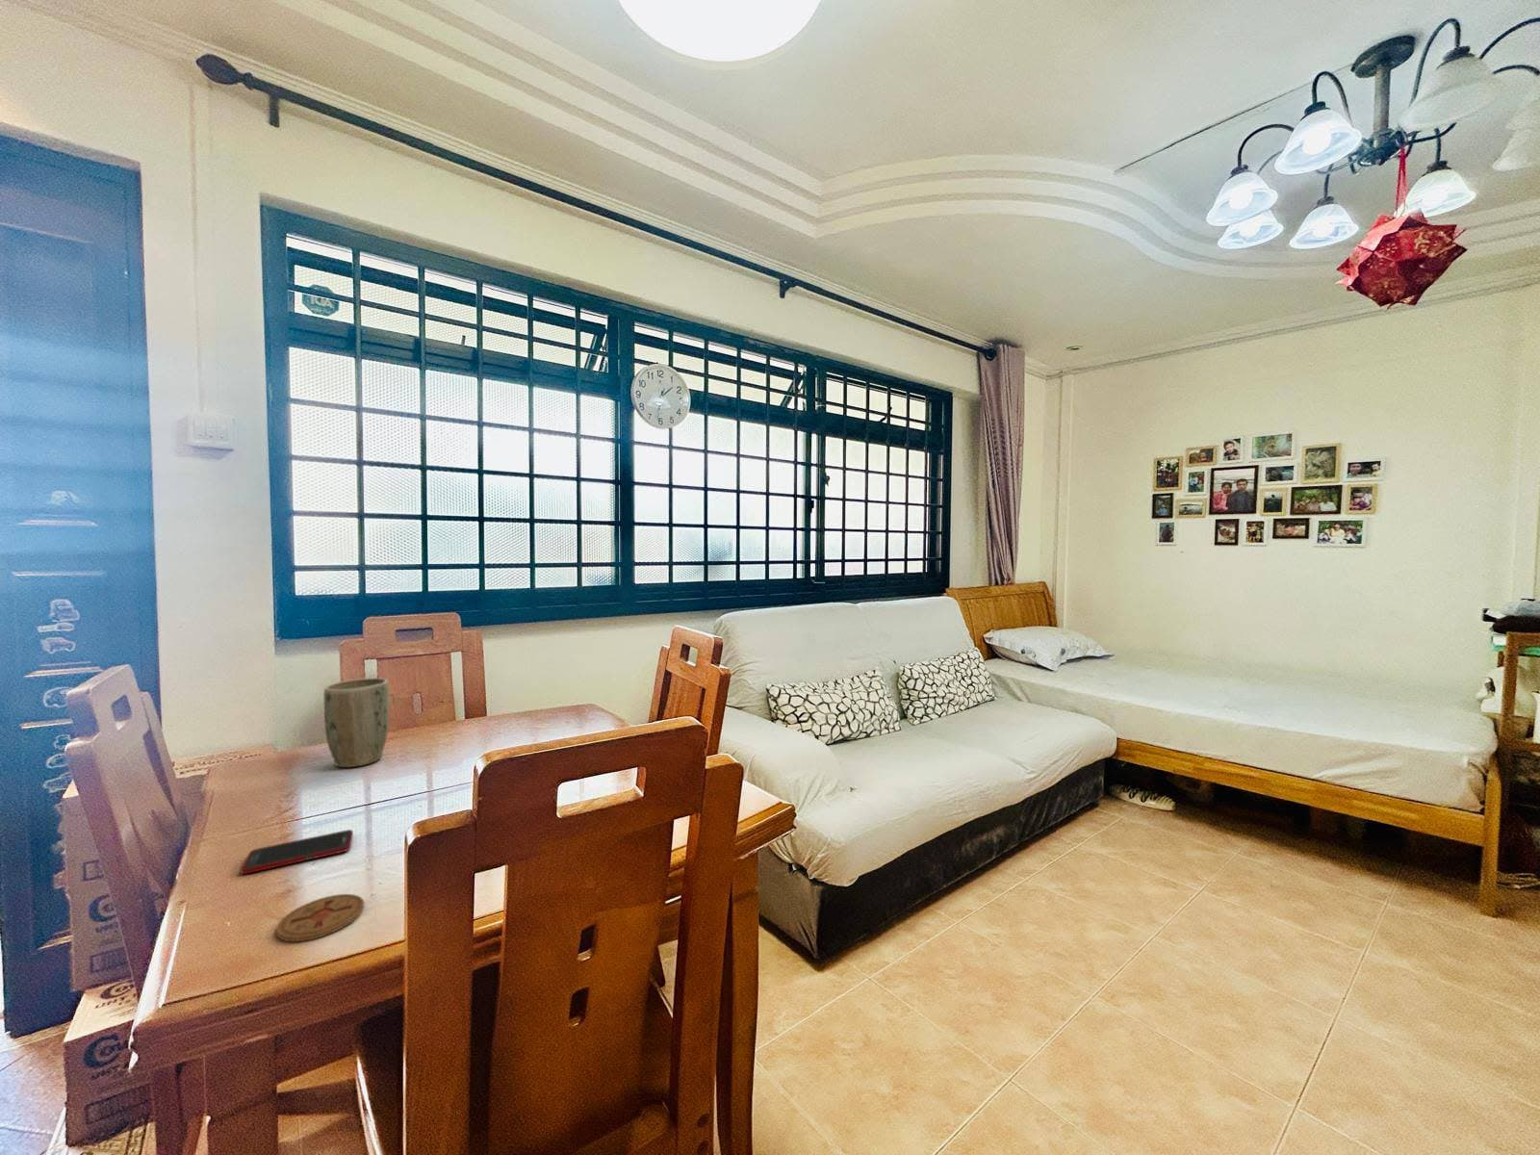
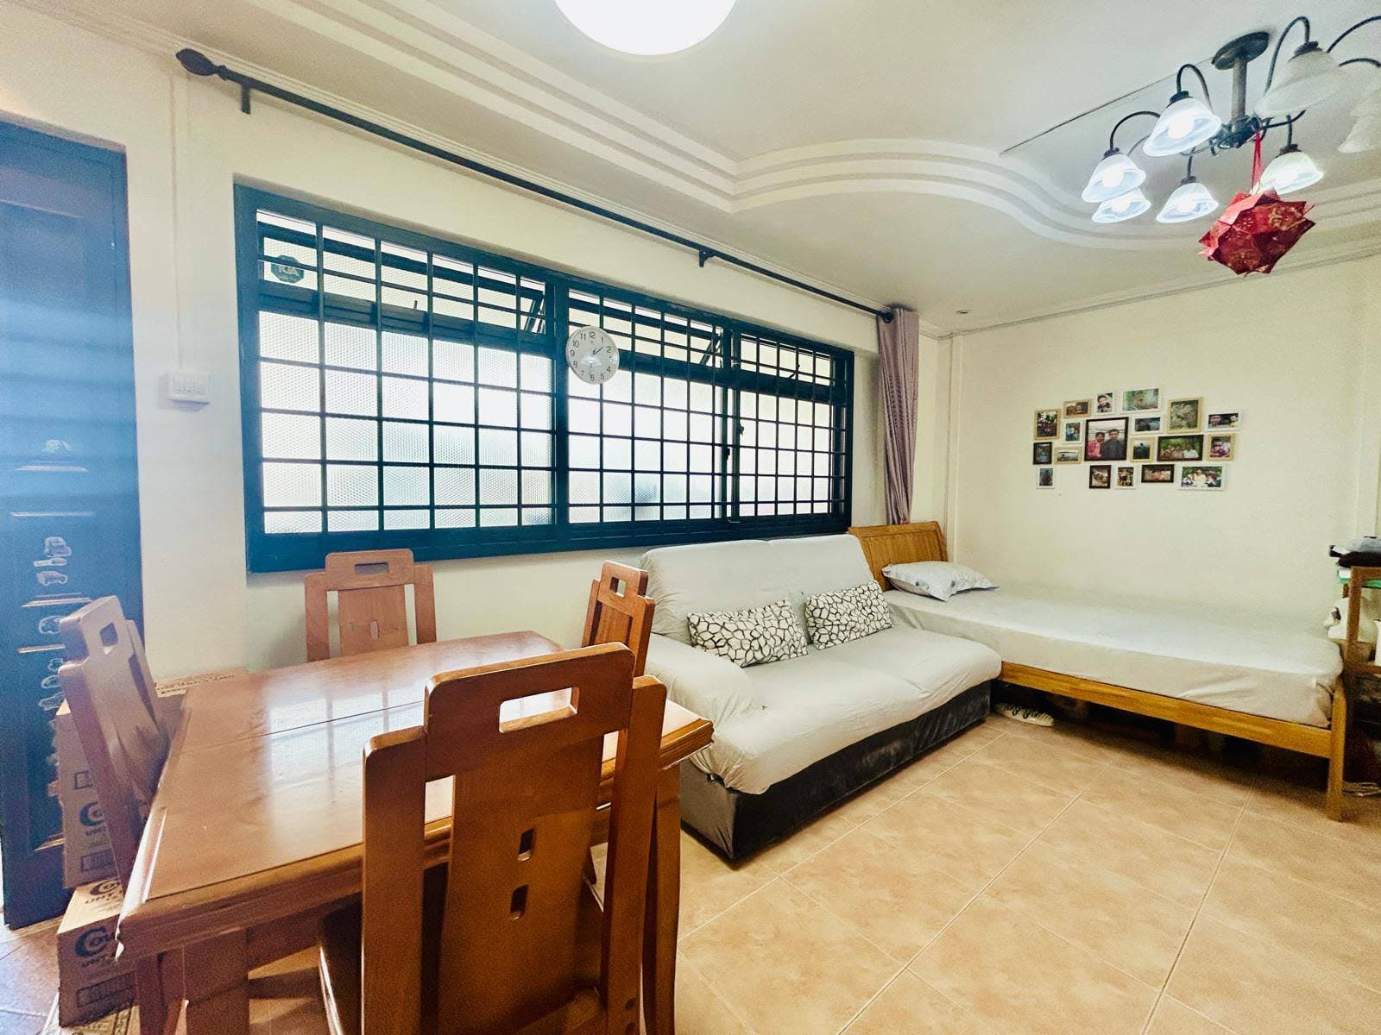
- cell phone [240,829,354,875]
- plant pot [324,677,390,768]
- coaster [275,893,365,943]
